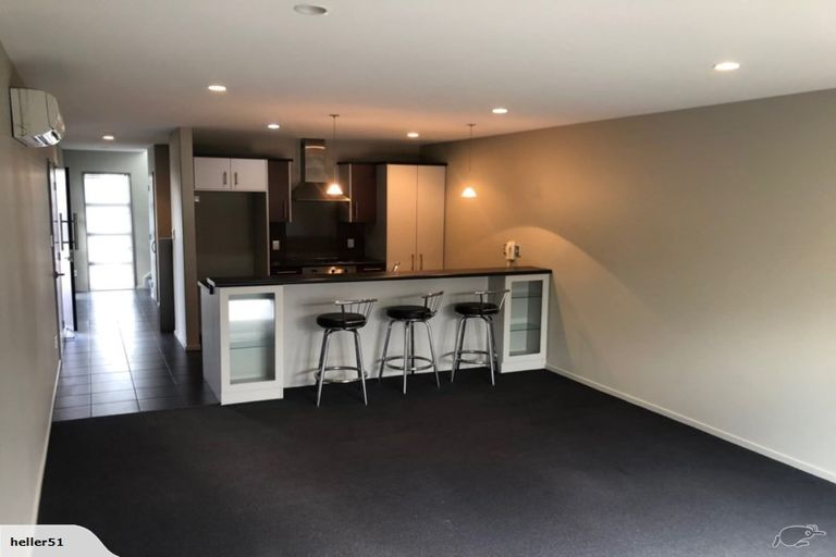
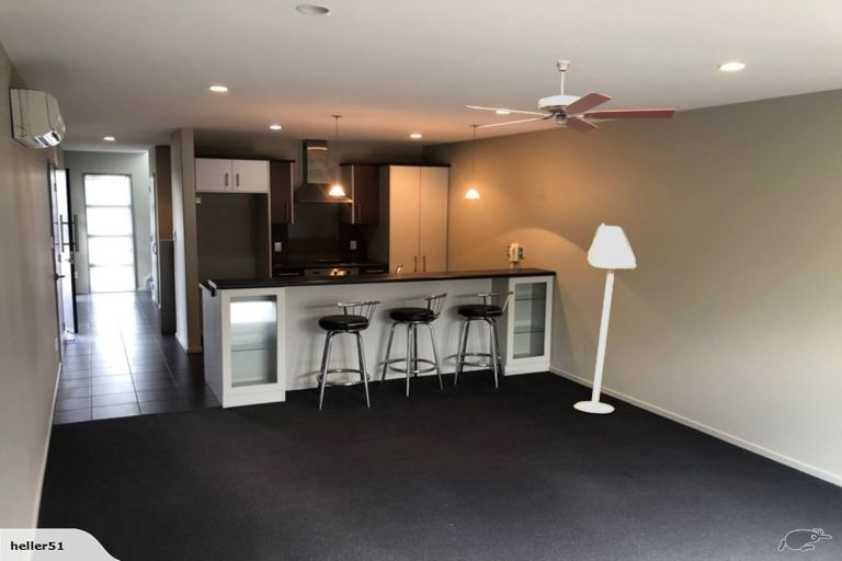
+ floor lamp [573,222,637,414]
+ ceiling fan [464,59,676,134]
